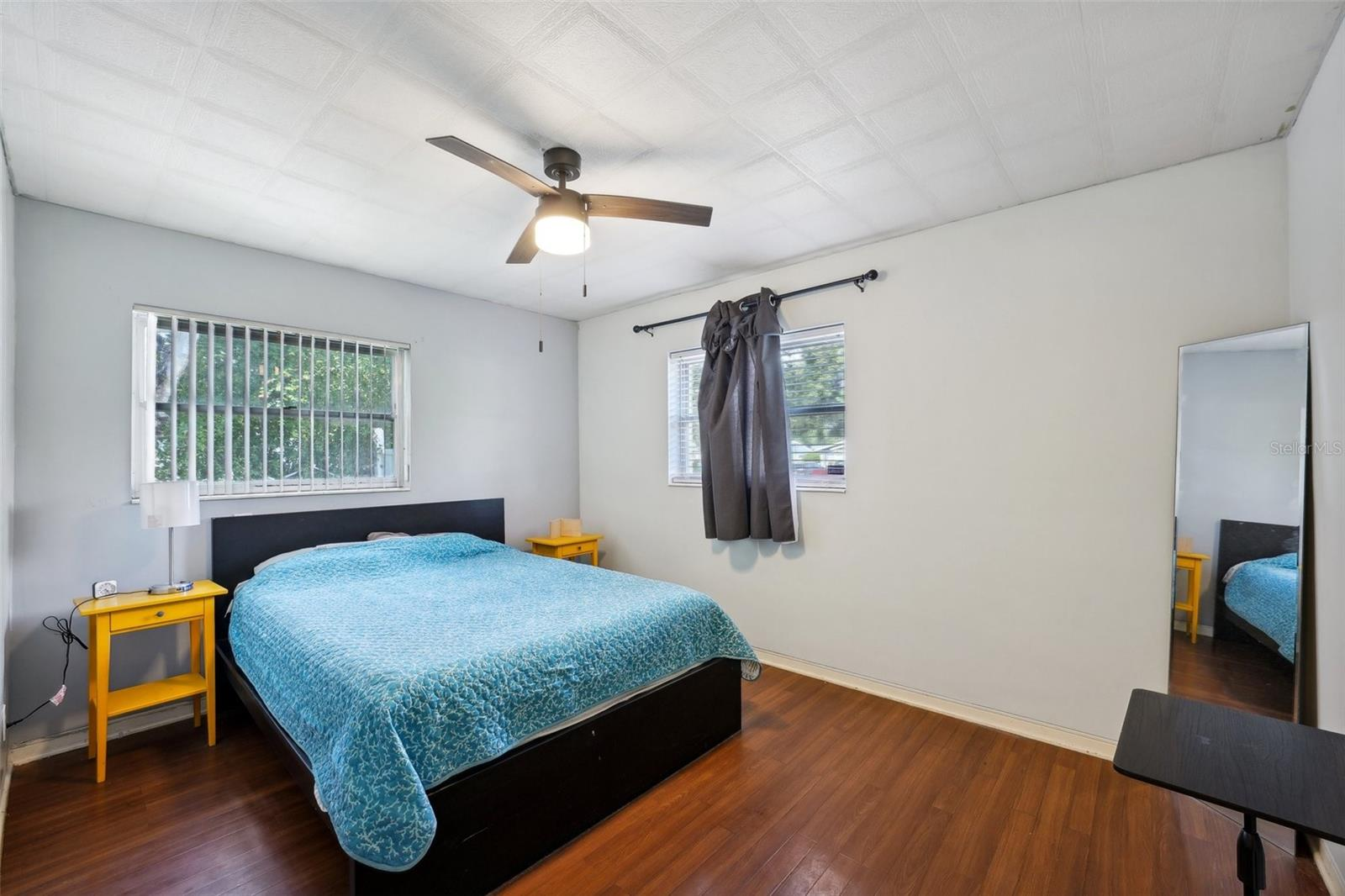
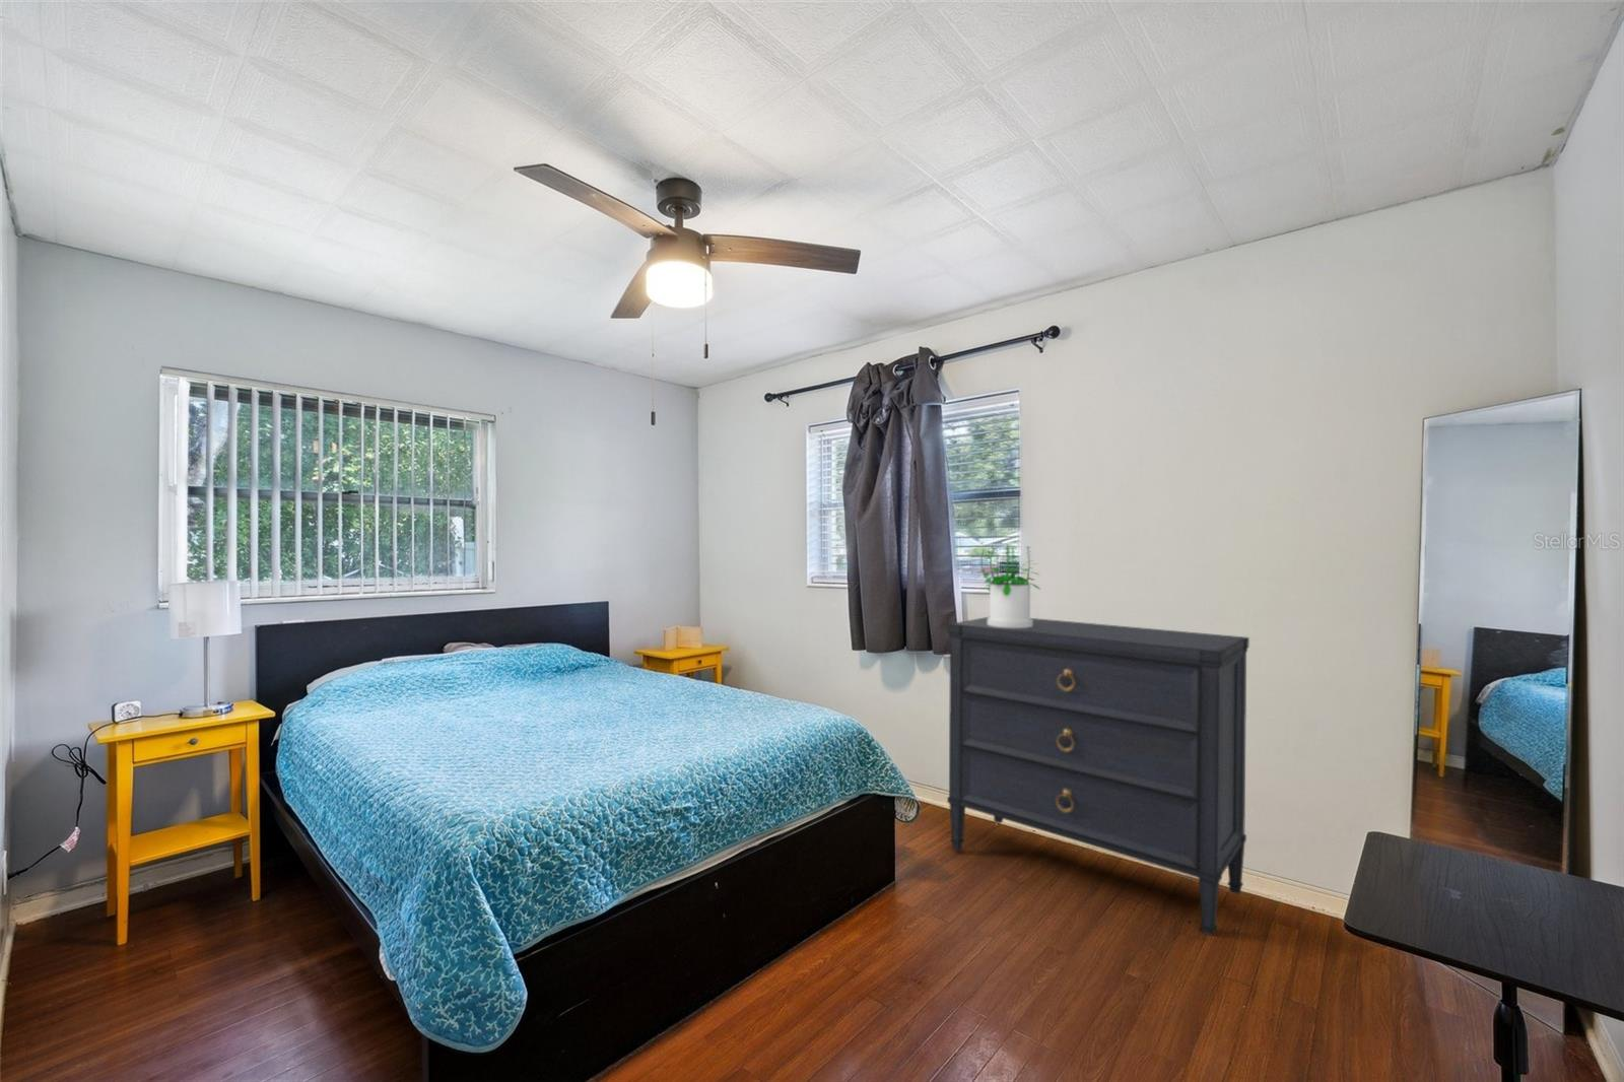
+ potted plant [973,543,1041,628]
+ dresser [945,616,1251,937]
